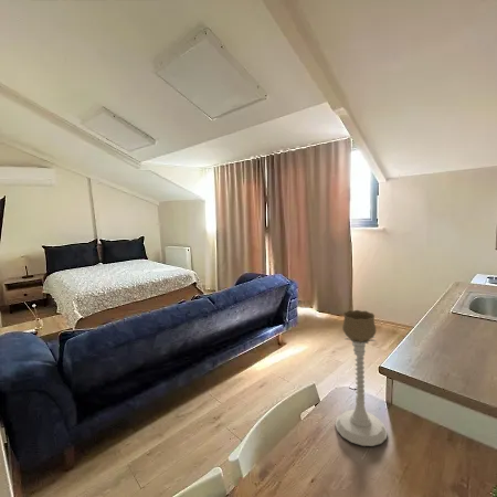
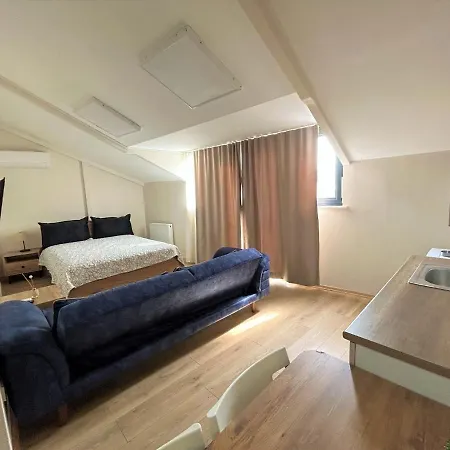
- candle holder [335,309,388,447]
